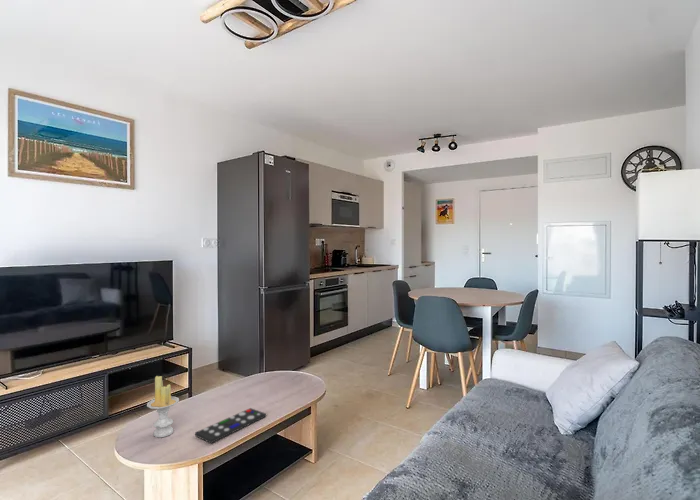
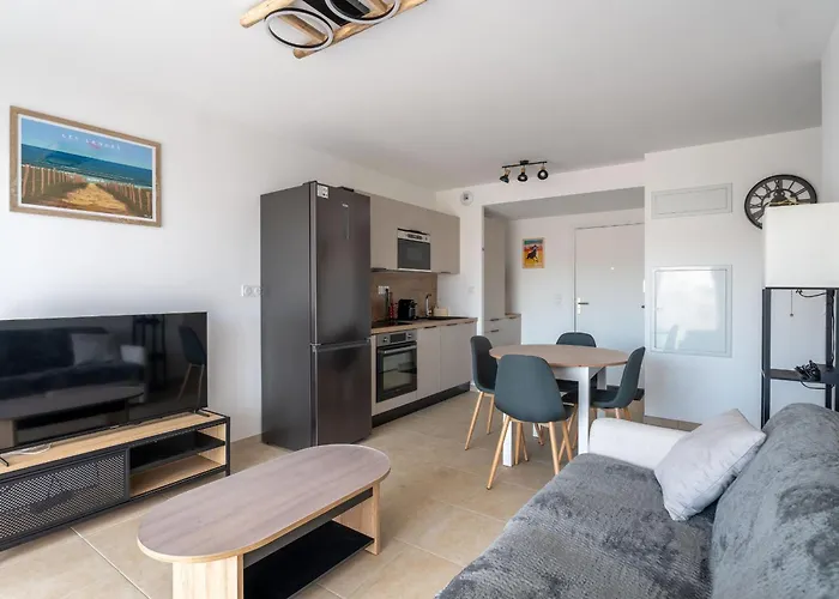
- candle [146,375,180,438]
- remote control [194,407,267,444]
